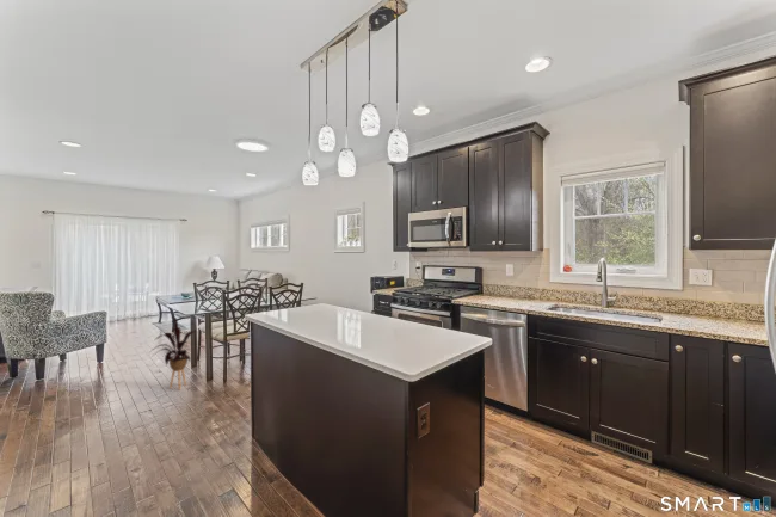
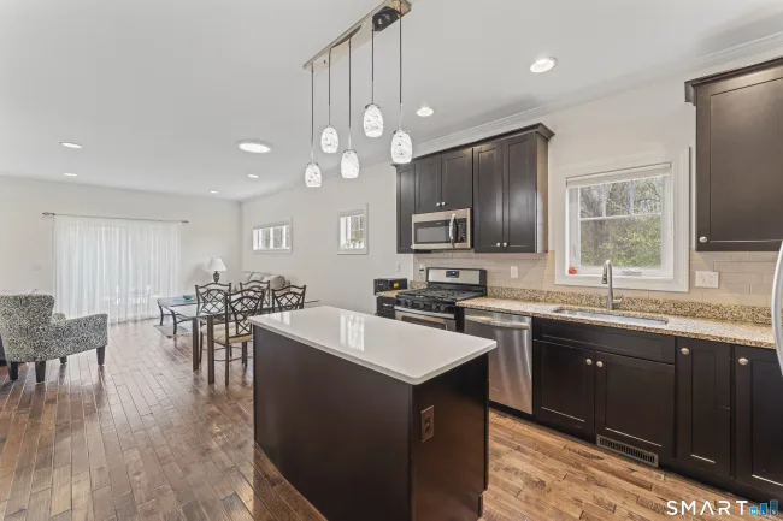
- house plant [147,316,198,390]
